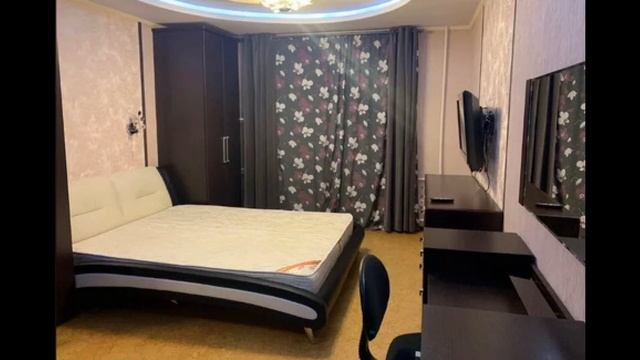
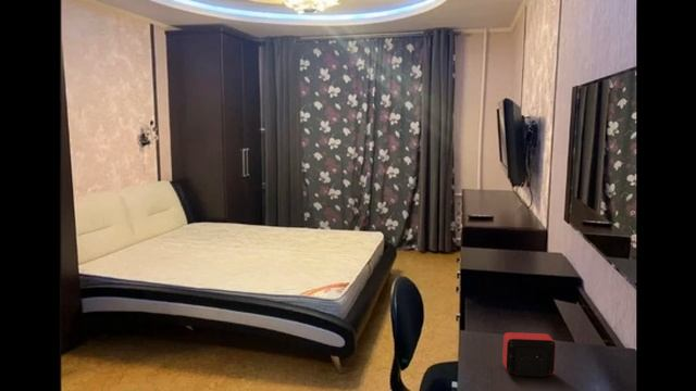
+ alarm clock [501,331,557,378]
